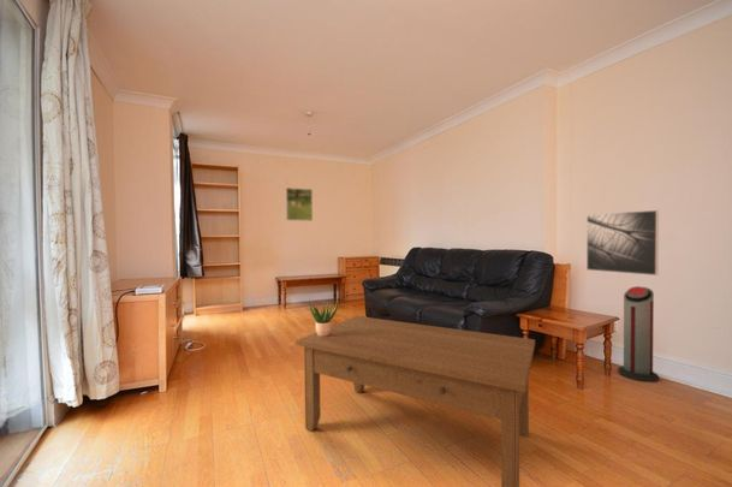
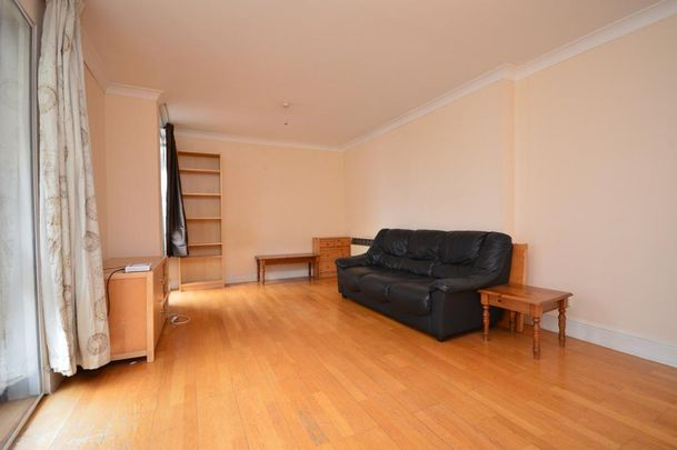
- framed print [285,186,314,222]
- potted plant [309,293,339,337]
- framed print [585,209,660,277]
- air purifier [617,285,660,384]
- coffee table [296,315,536,487]
